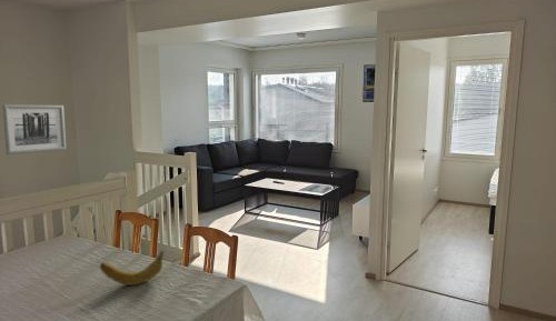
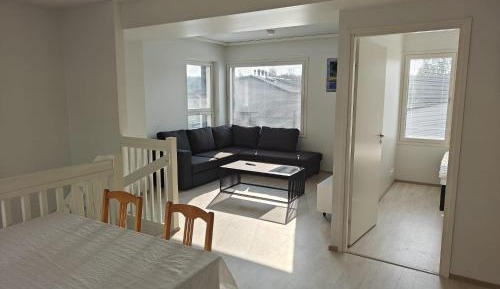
- wall art [1,103,67,156]
- fruit [99,250,165,287]
